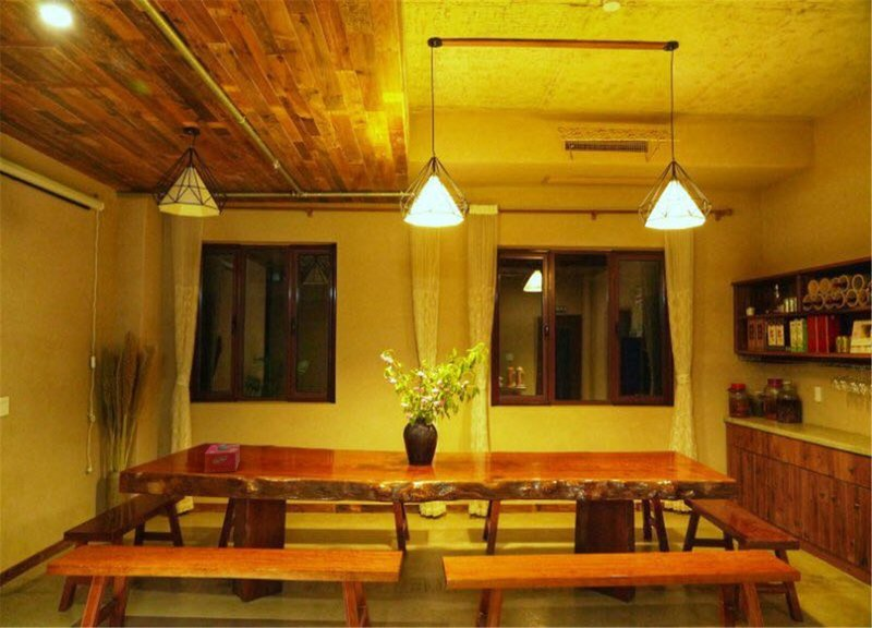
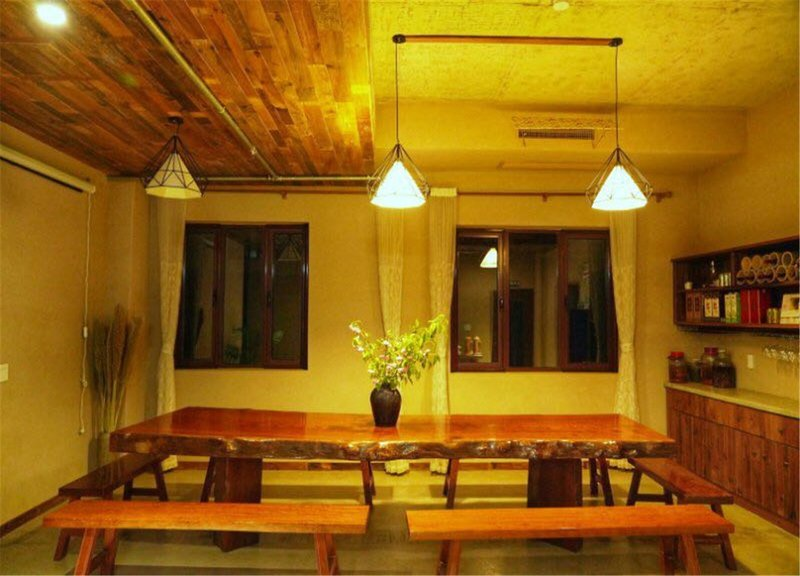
- tissue box [204,443,241,474]
